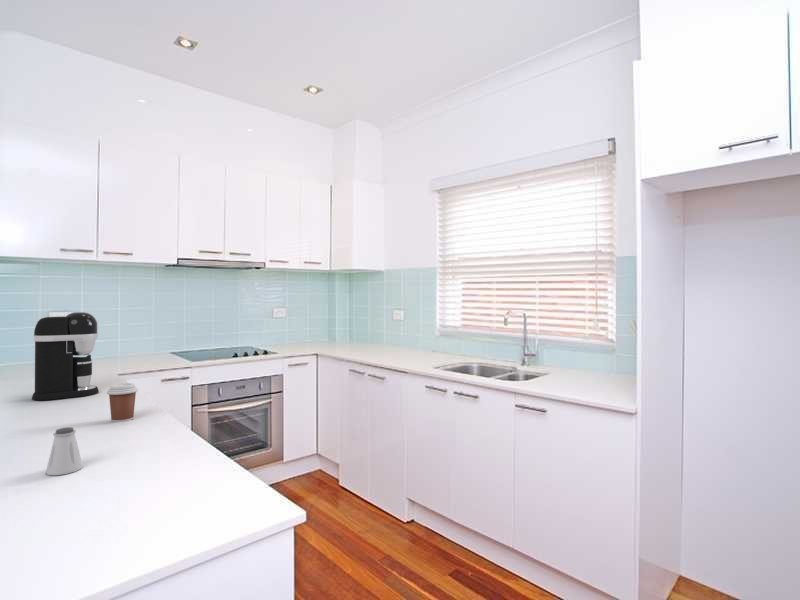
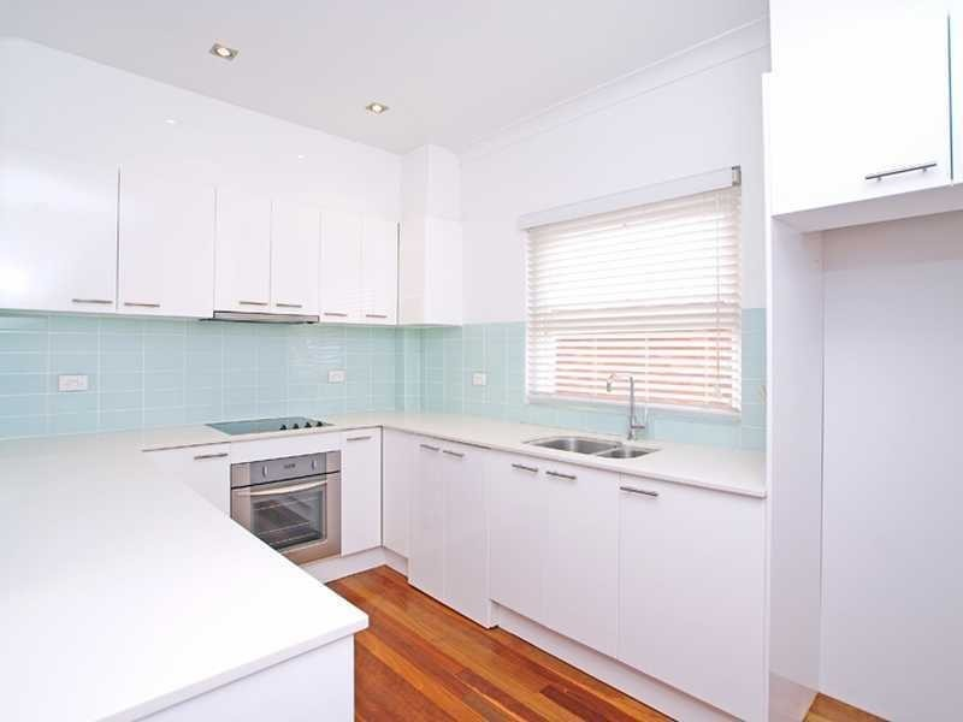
- saltshaker [45,426,84,476]
- coffee maker [31,311,100,401]
- coffee cup [106,382,139,423]
